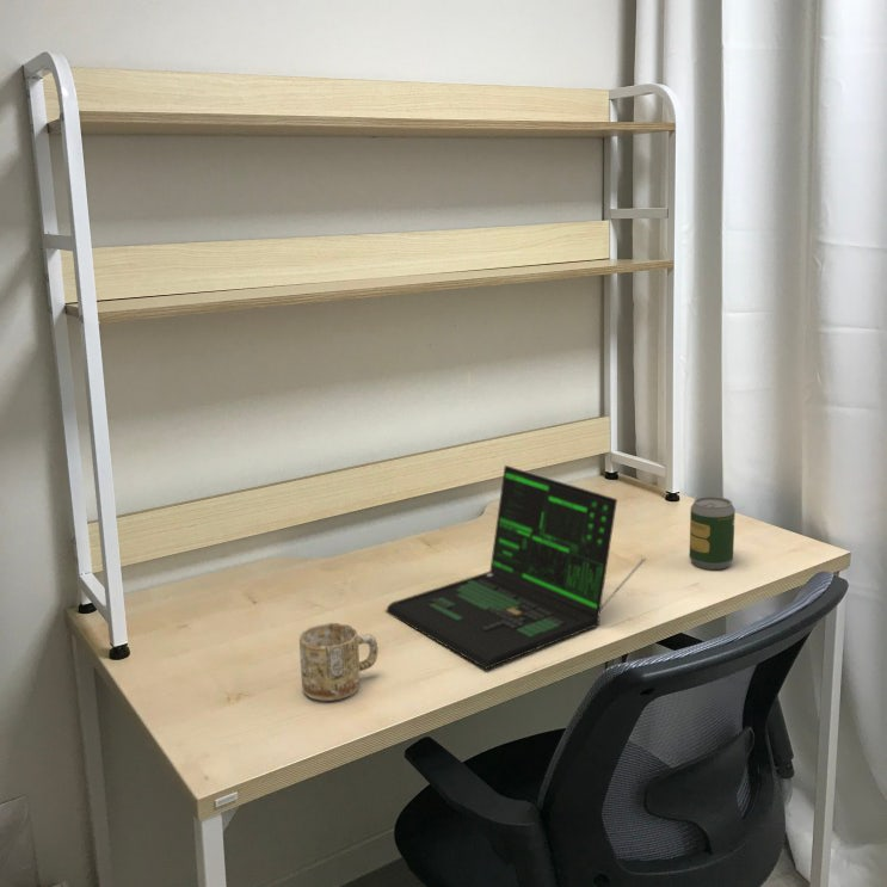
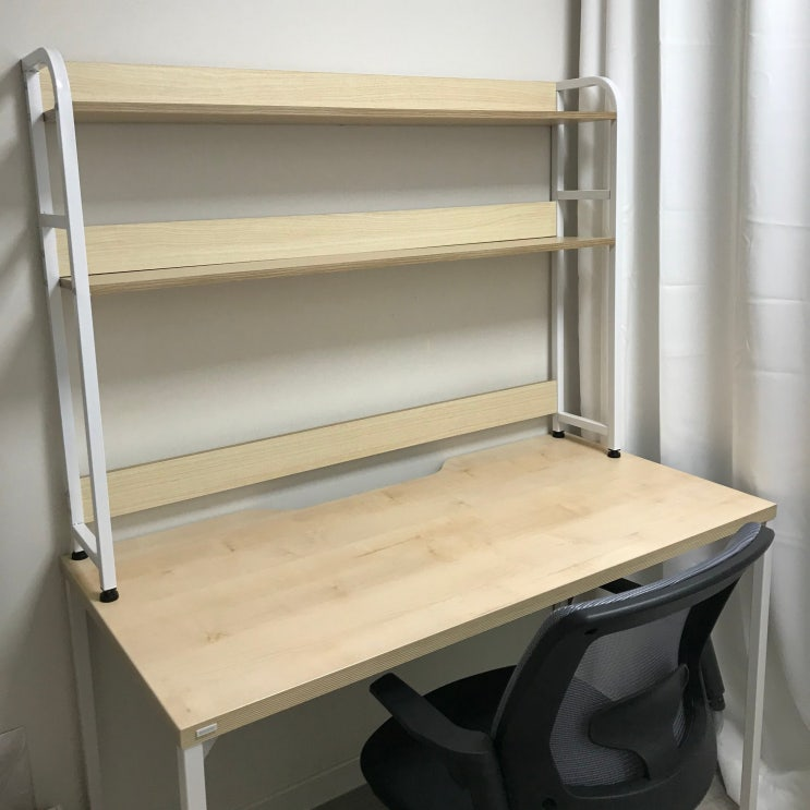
- mug [298,622,378,702]
- soda can [689,495,737,571]
- laptop [384,464,647,670]
